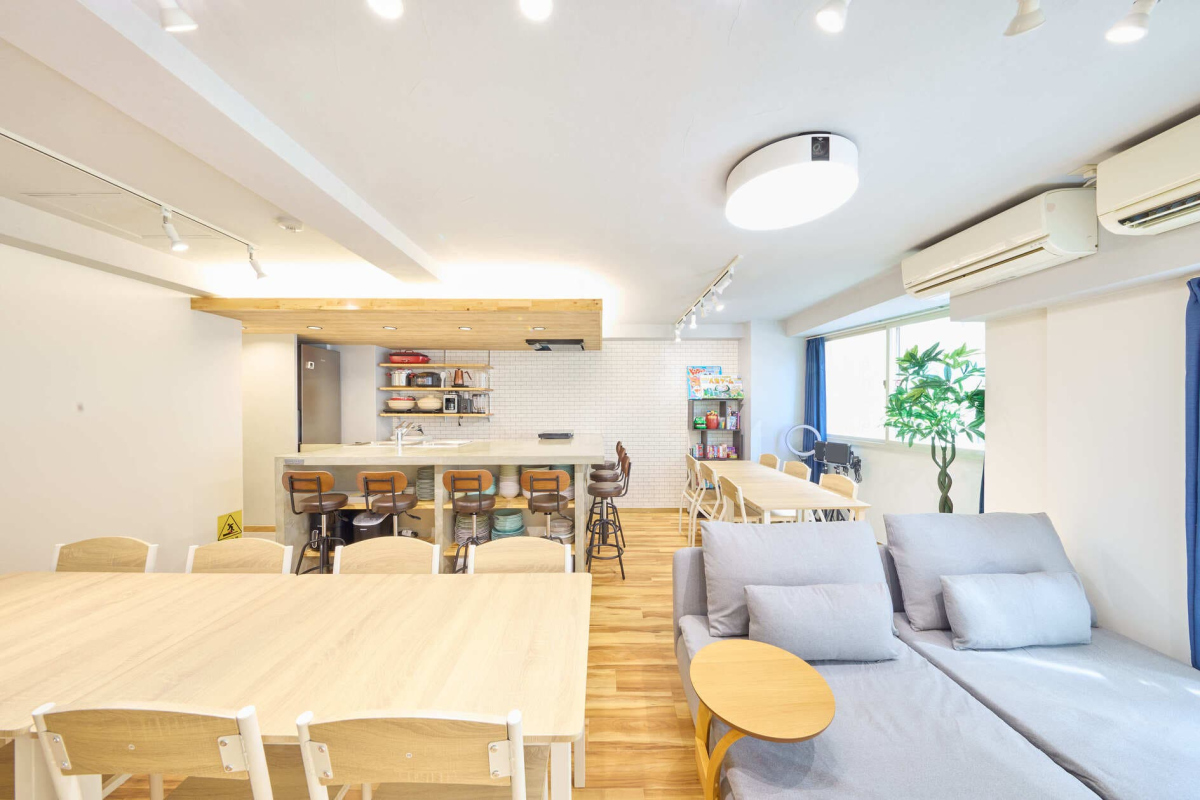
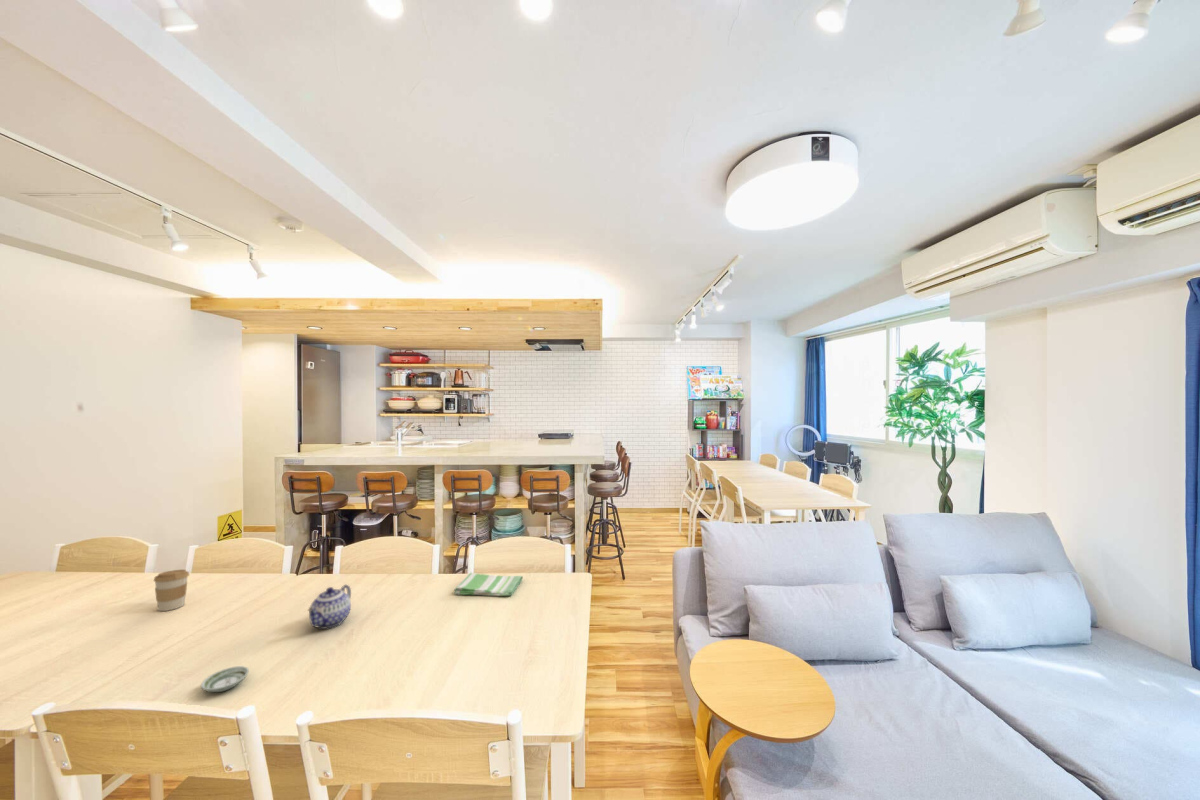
+ dish towel [453,572,524,597]
+ saucer [200,665,250,693]
+ coffee cup [153,569,190,612]
+ teapot [307,583,352,630]
